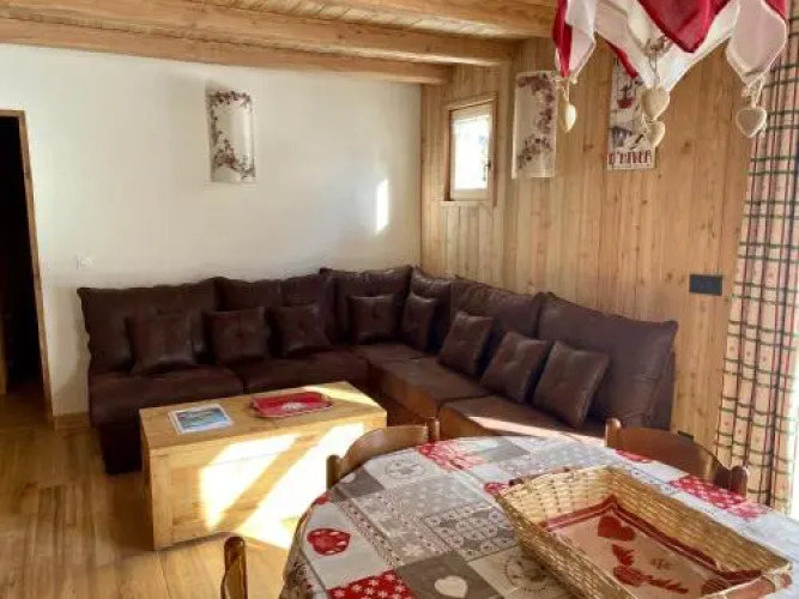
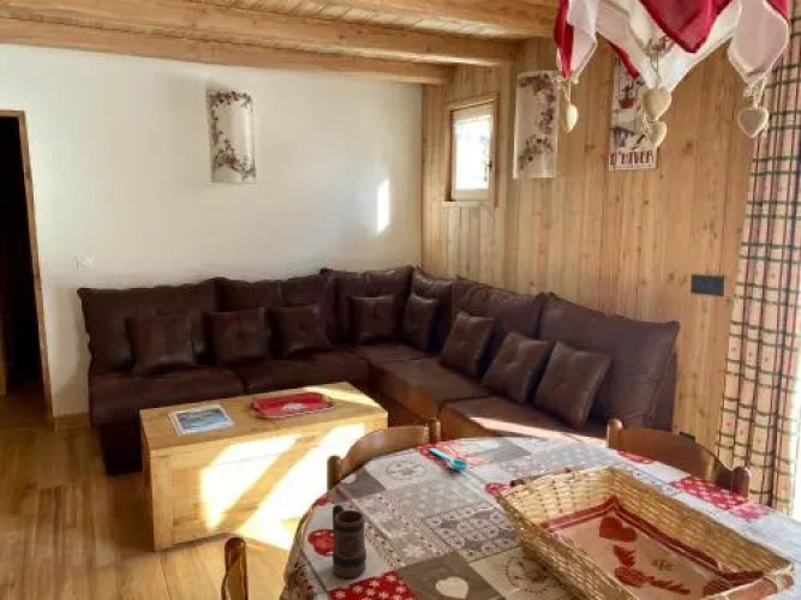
+ mug [331,503,367,578]
+ spoon [428,446,470,470]
